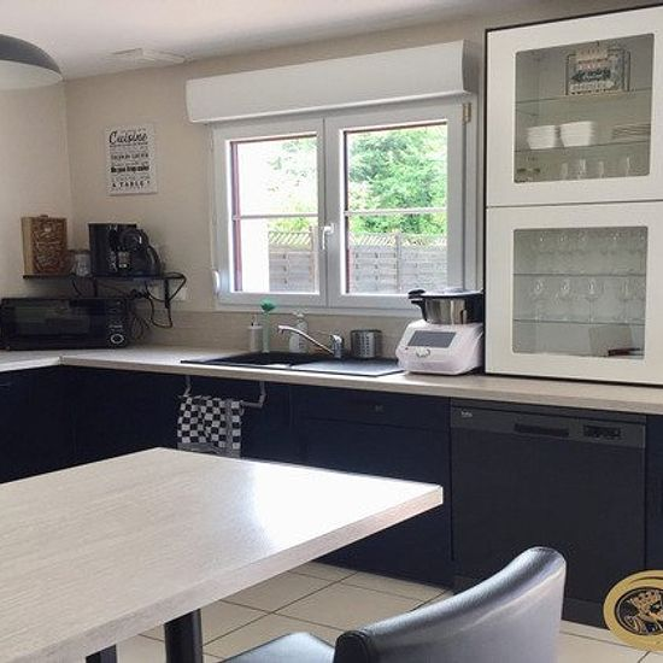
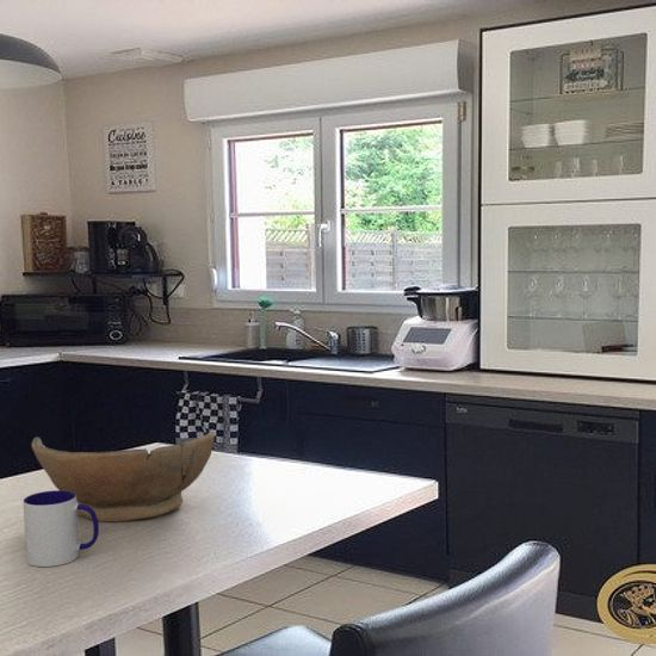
+ ceramic bowl [31,432,216,522]
+ mug [23,489,100,568]
